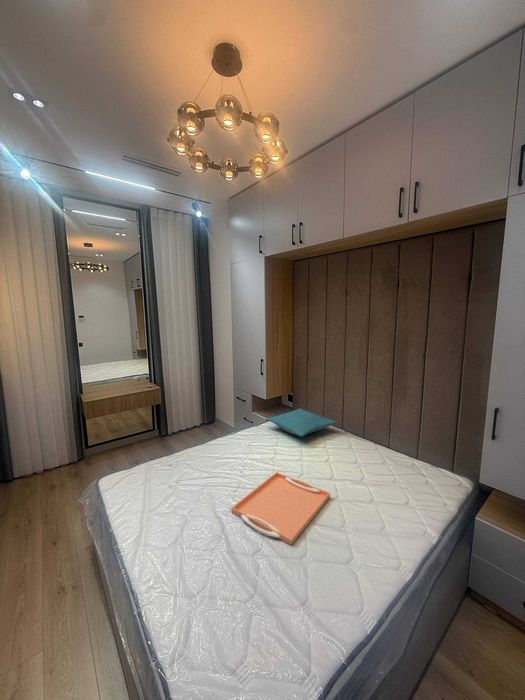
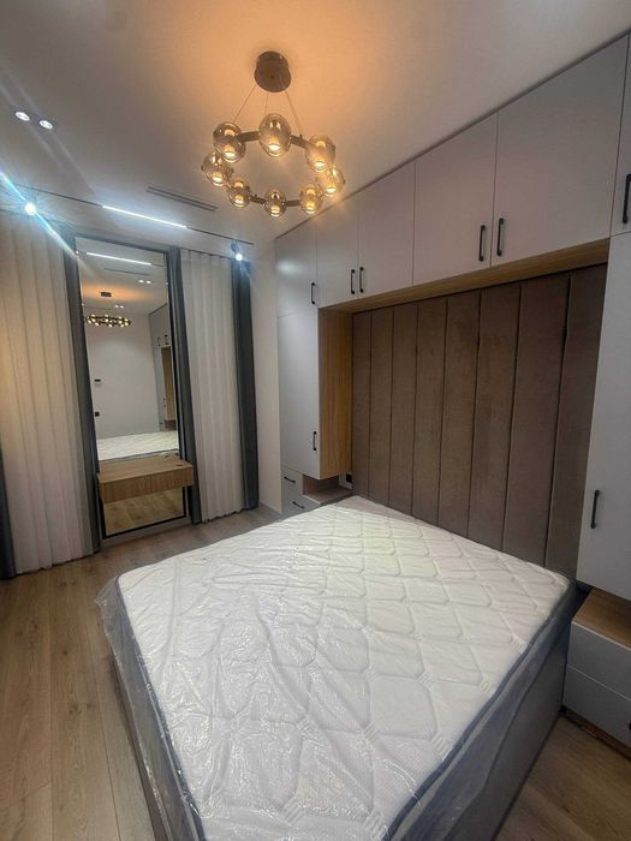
- serving tray [230,471,331,546]
- pillow [264,408,338,438]
